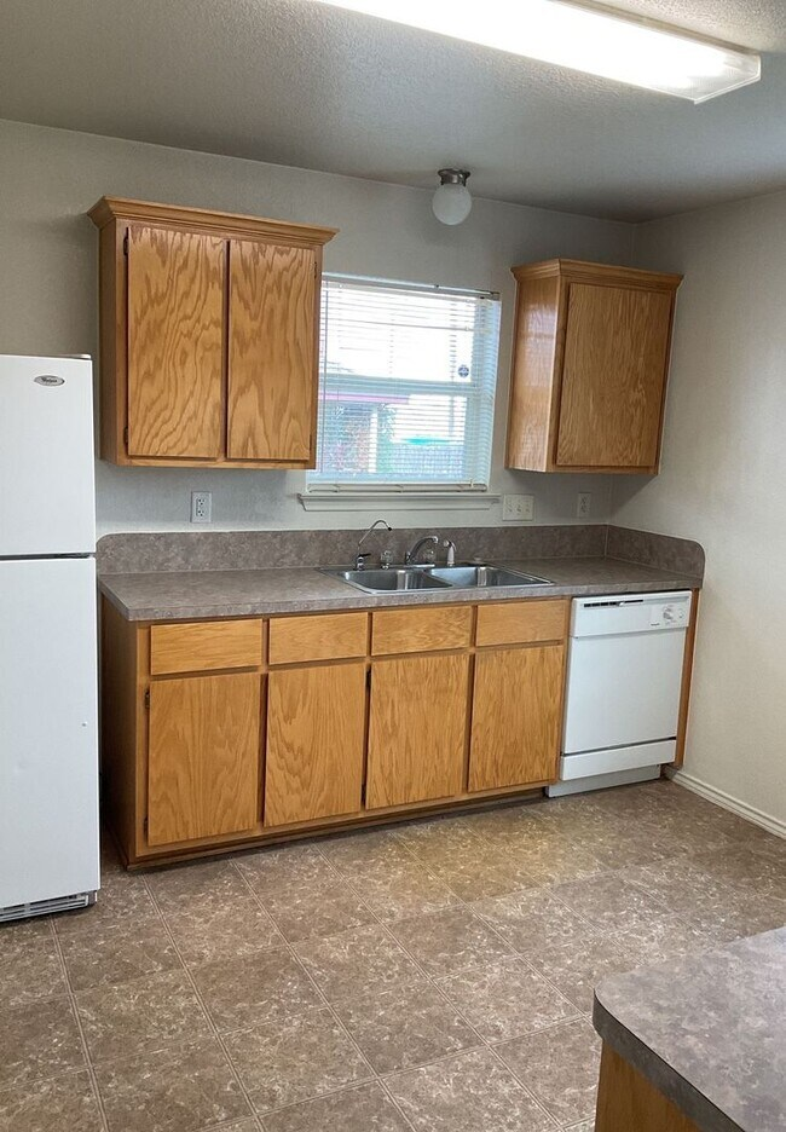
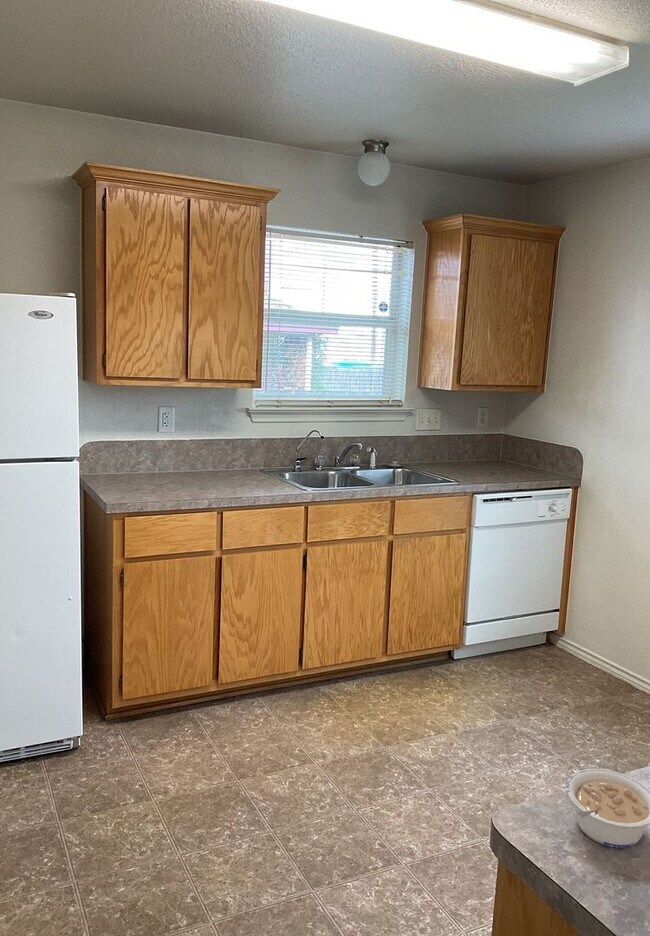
+ legume [565,768,650,849]
